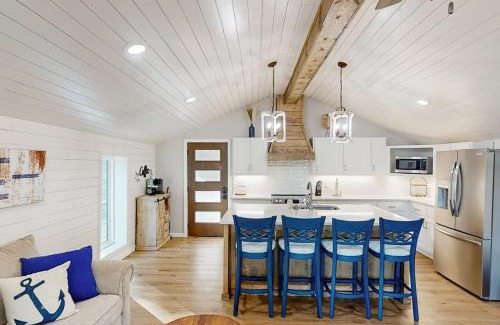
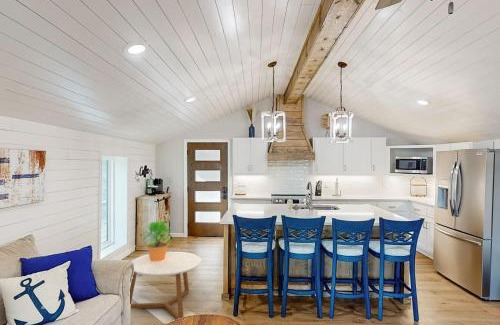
+ potted plant [140,219,173,261]
+ coffee table [129,251,202,320]
